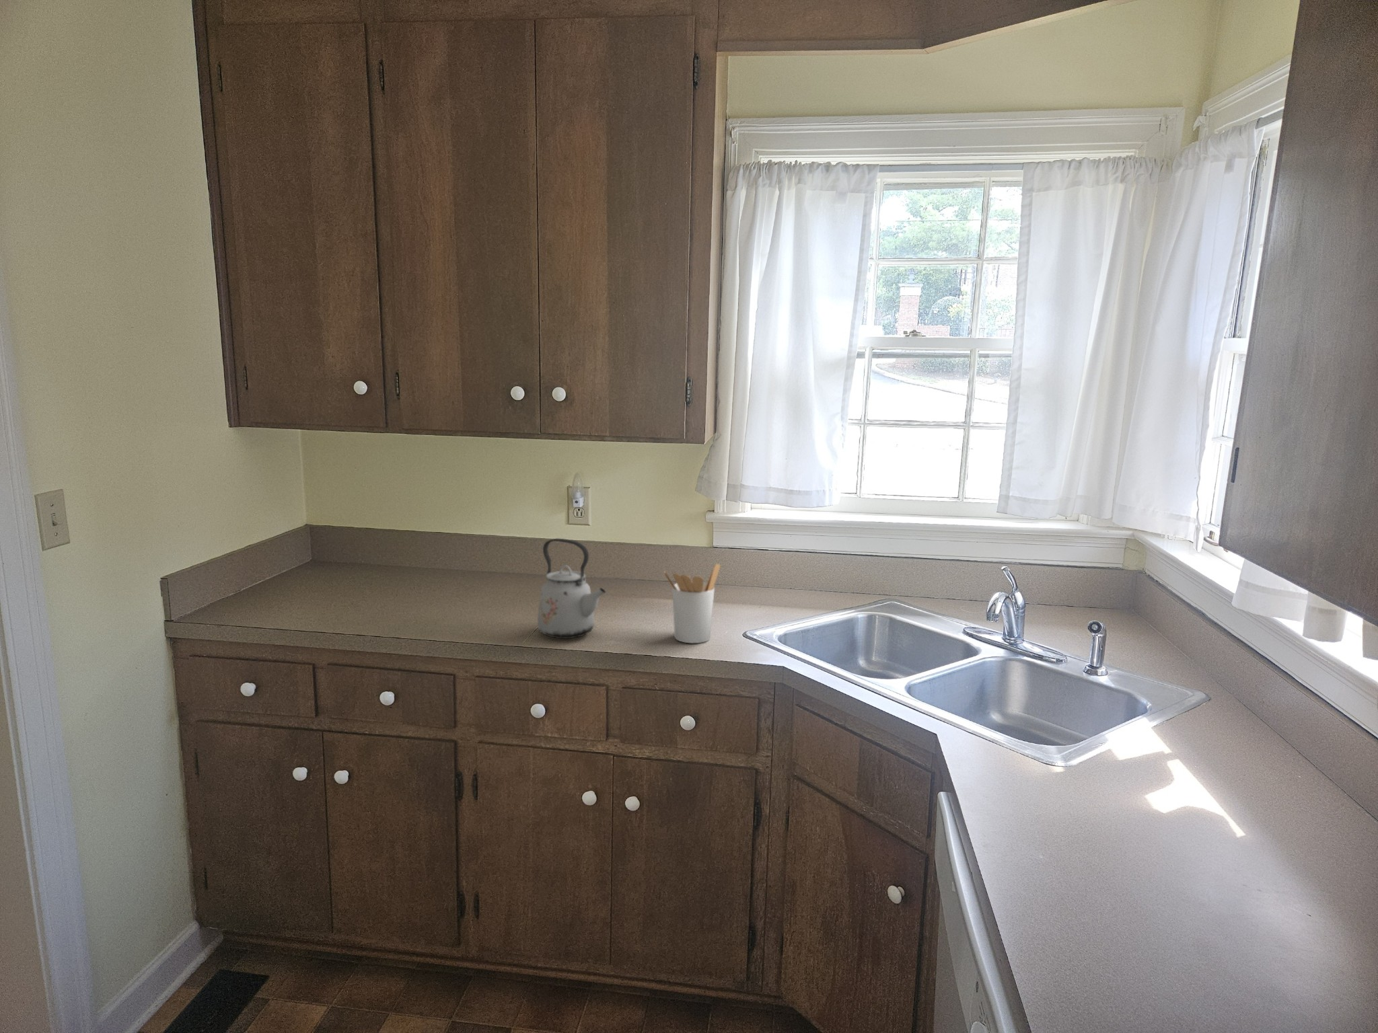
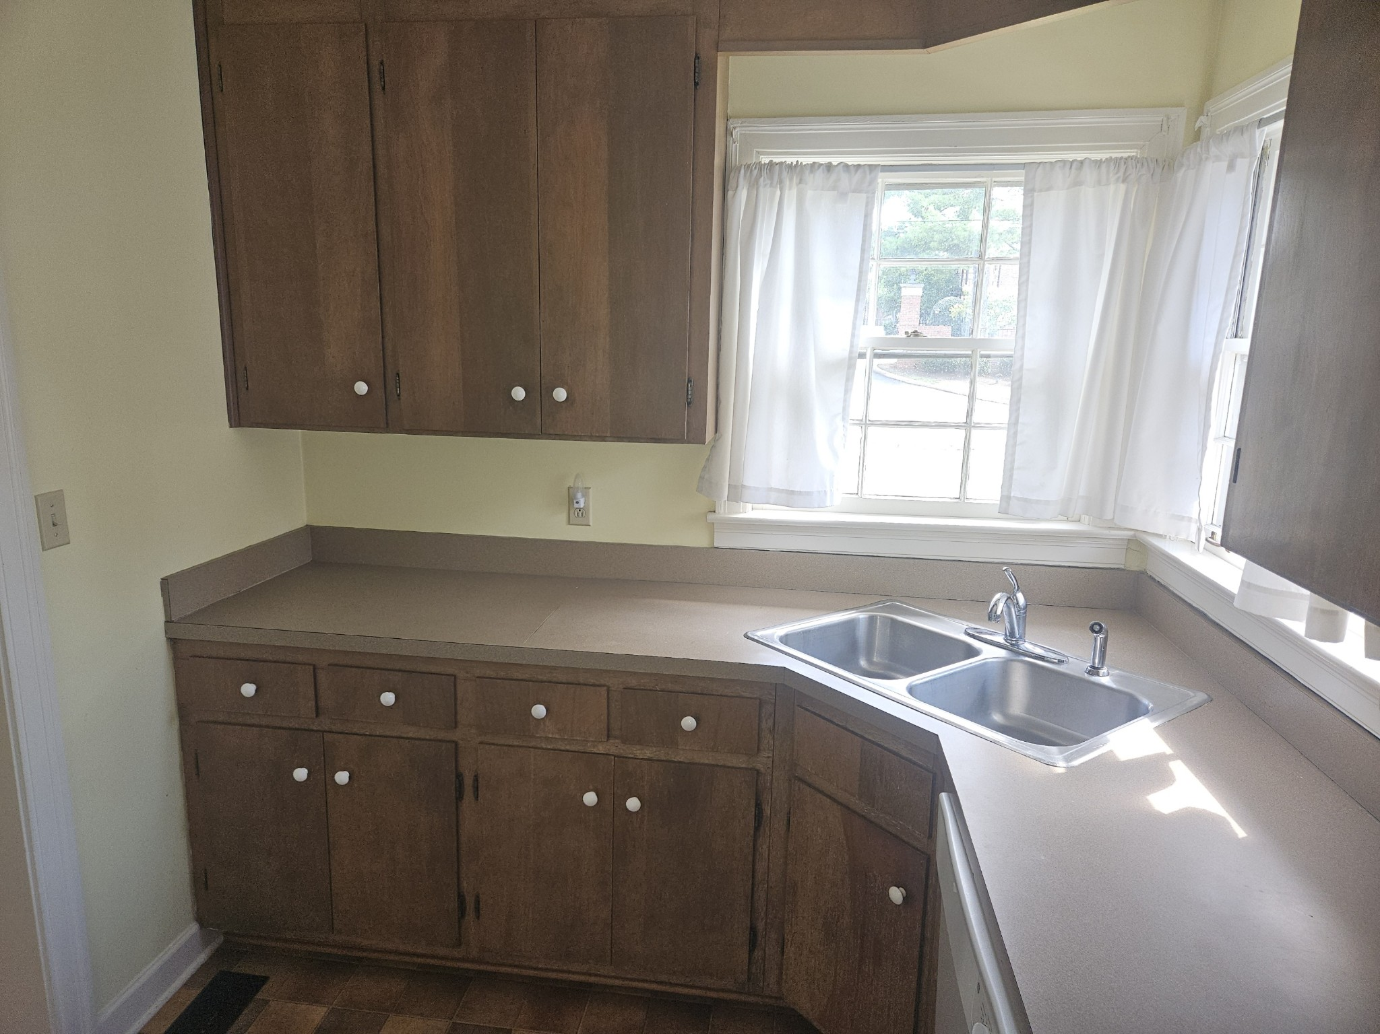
- kettle [536,538,607,639]
- utensil holder [663,563,720,643]
